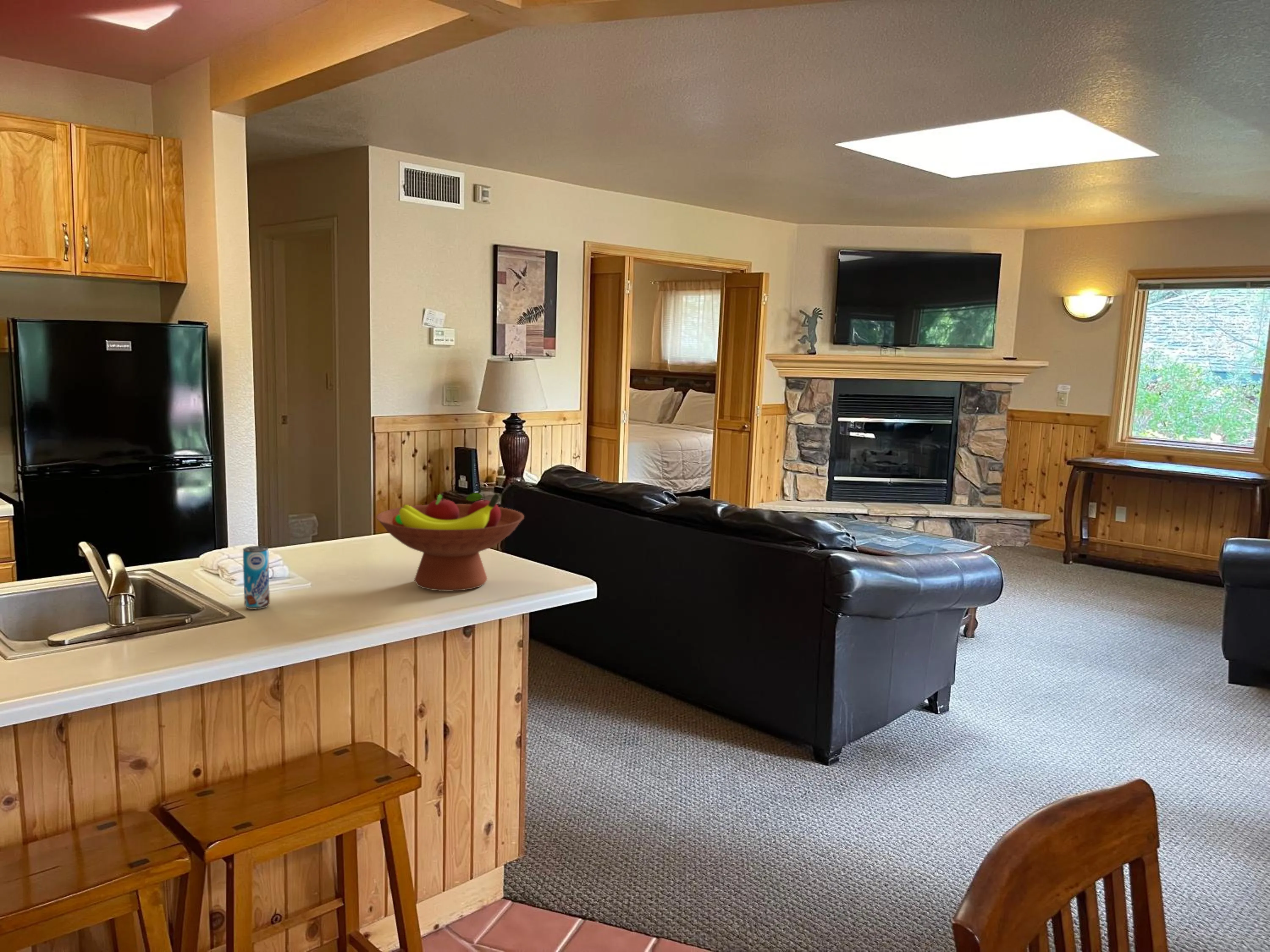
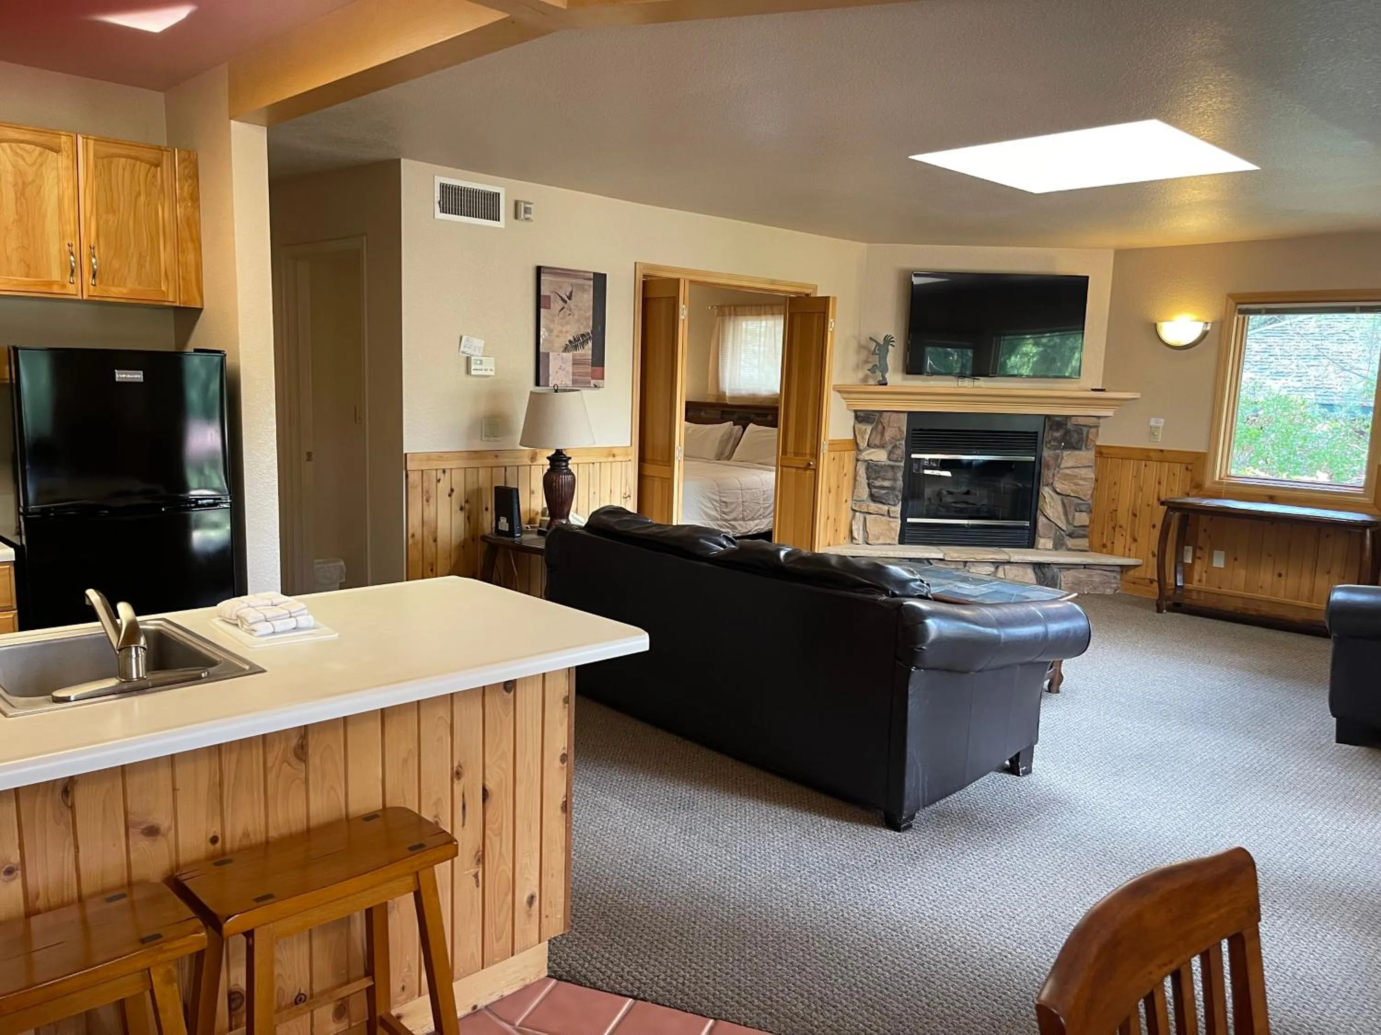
- fruit bowl [376,493,525,592]
- beverage can [243,545,270,610]
